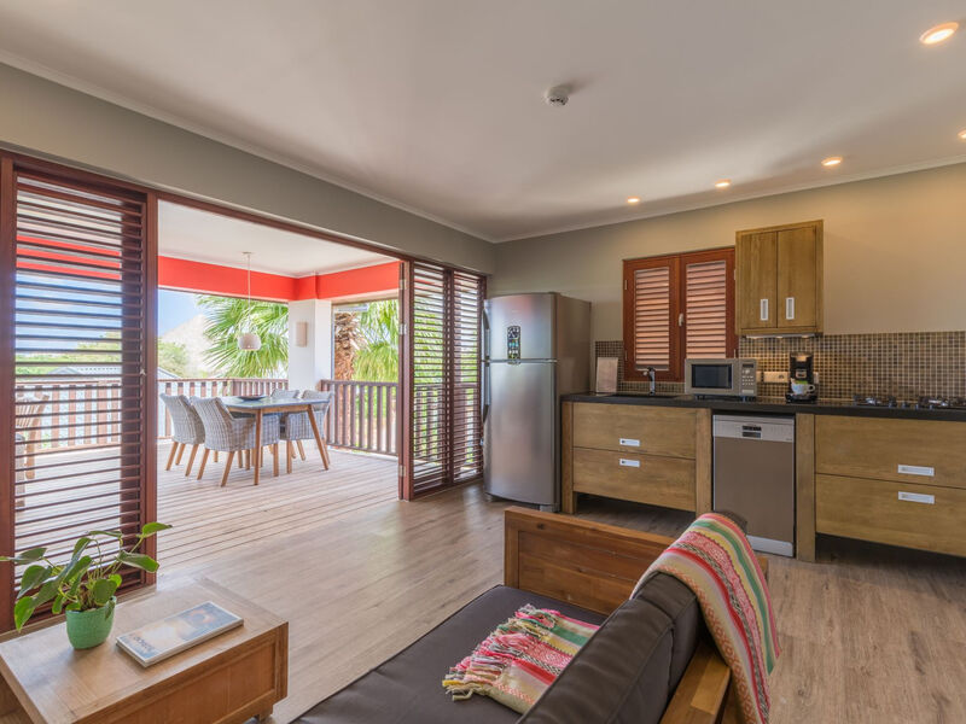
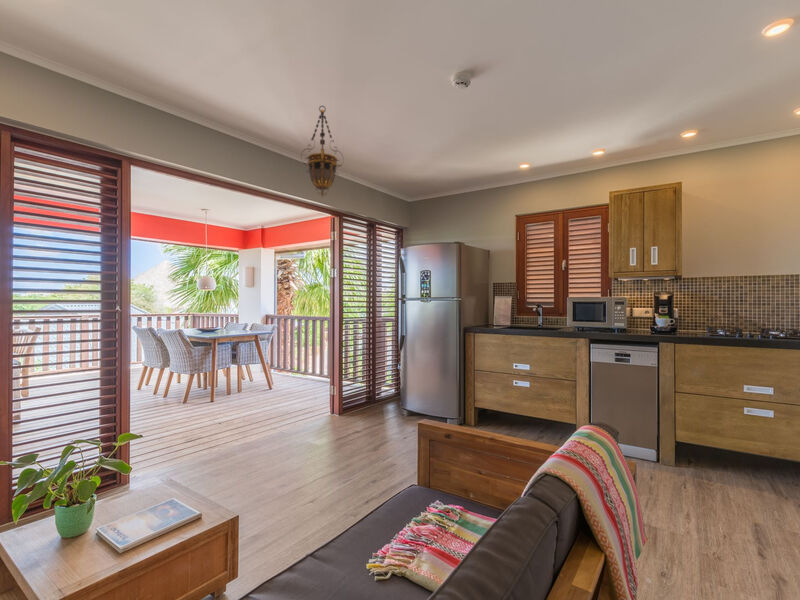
+ hanging lantern [300,105,345,198]
